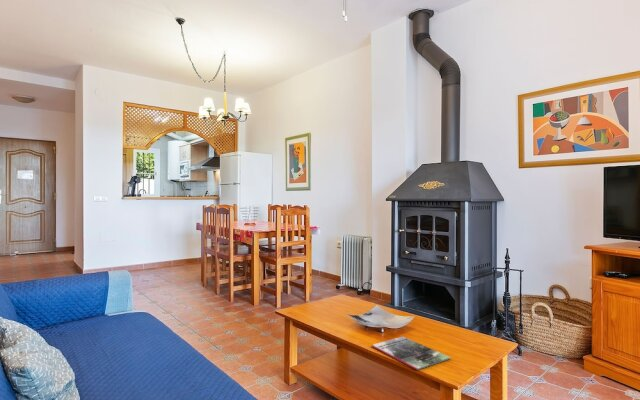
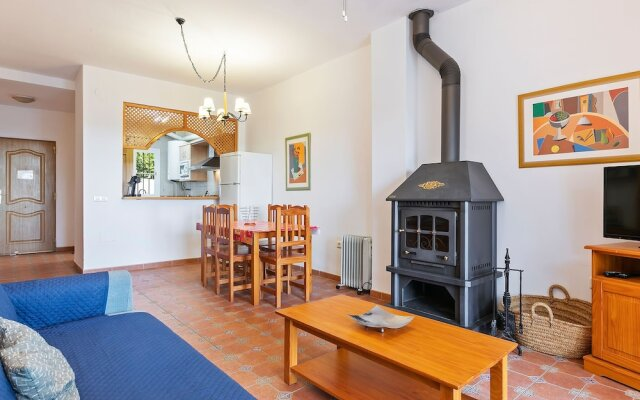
- magazine [371,336,451,371]
